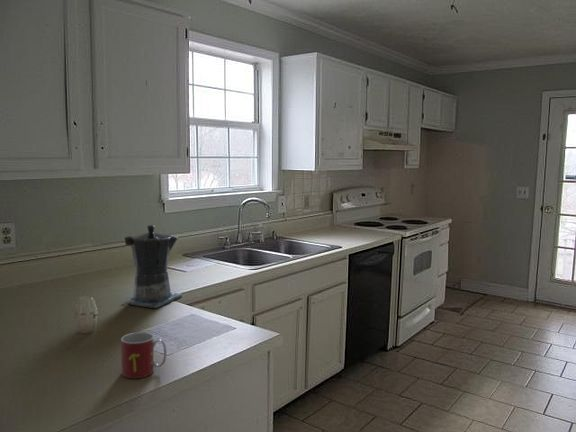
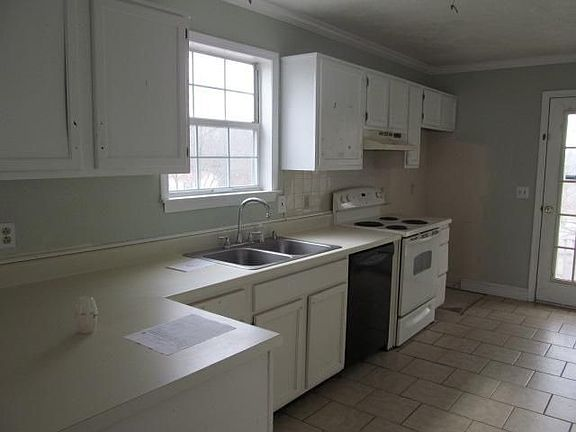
- coffee maker [120,224,183,309]
- mug [120,331,168,379]
